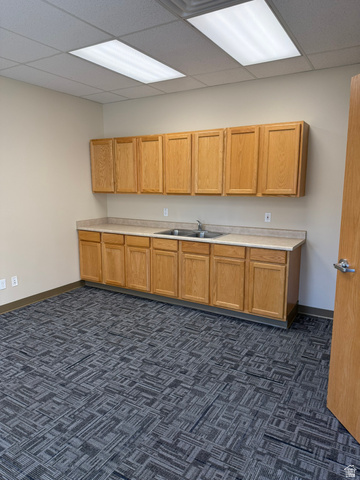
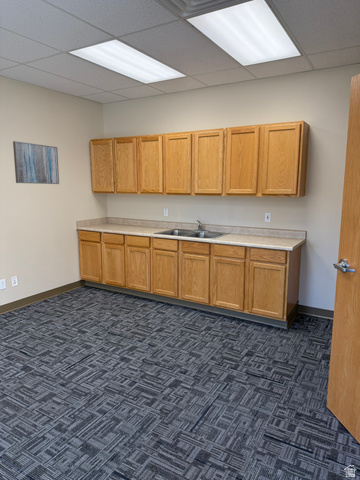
+ wall art [12,140,60,185]
